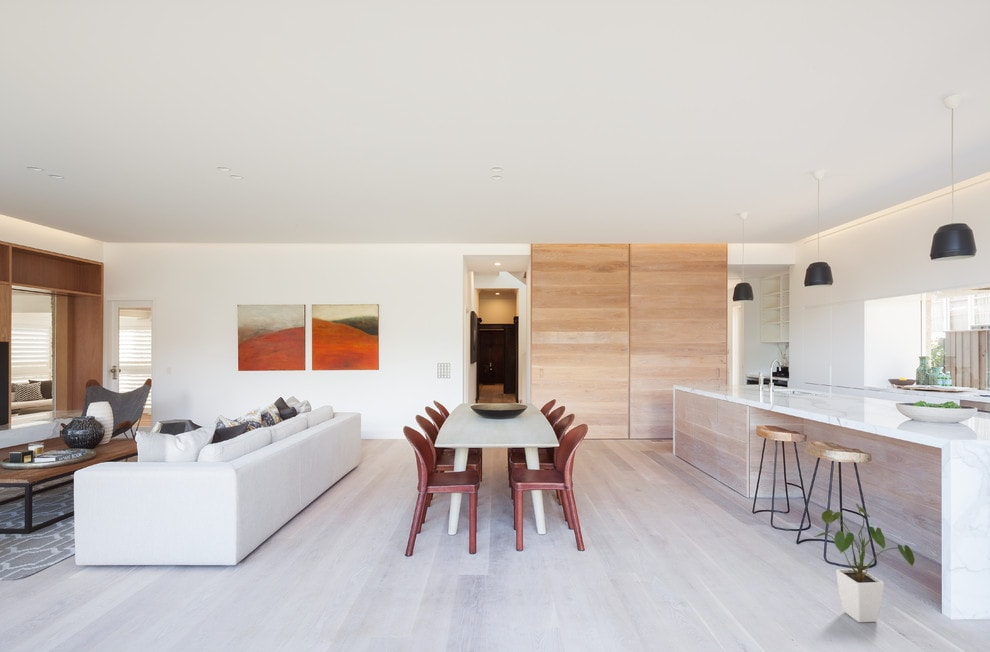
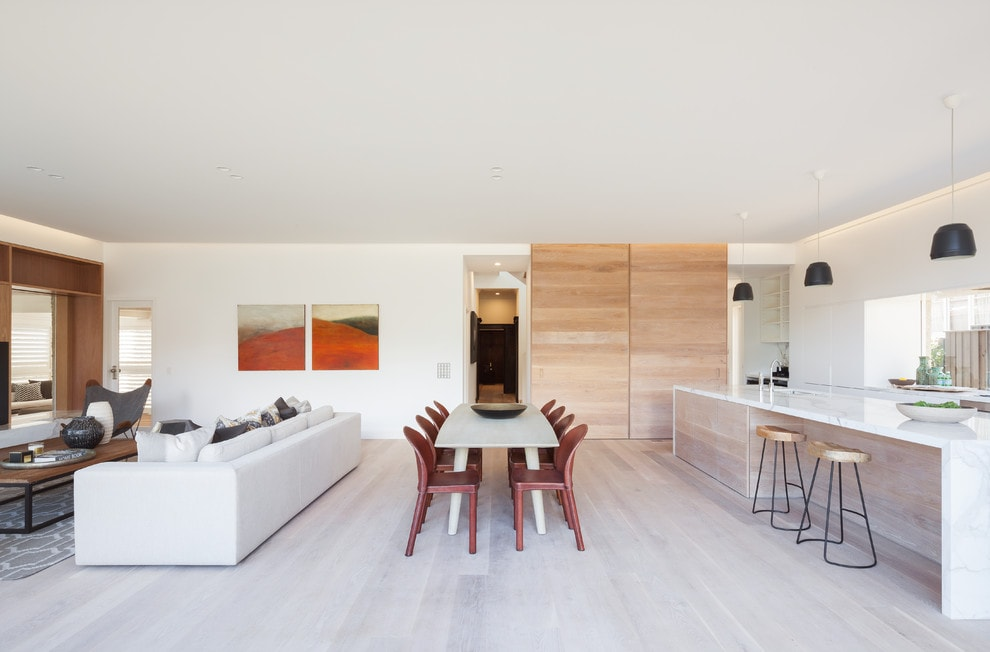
- house plant [813,503,916,623]
